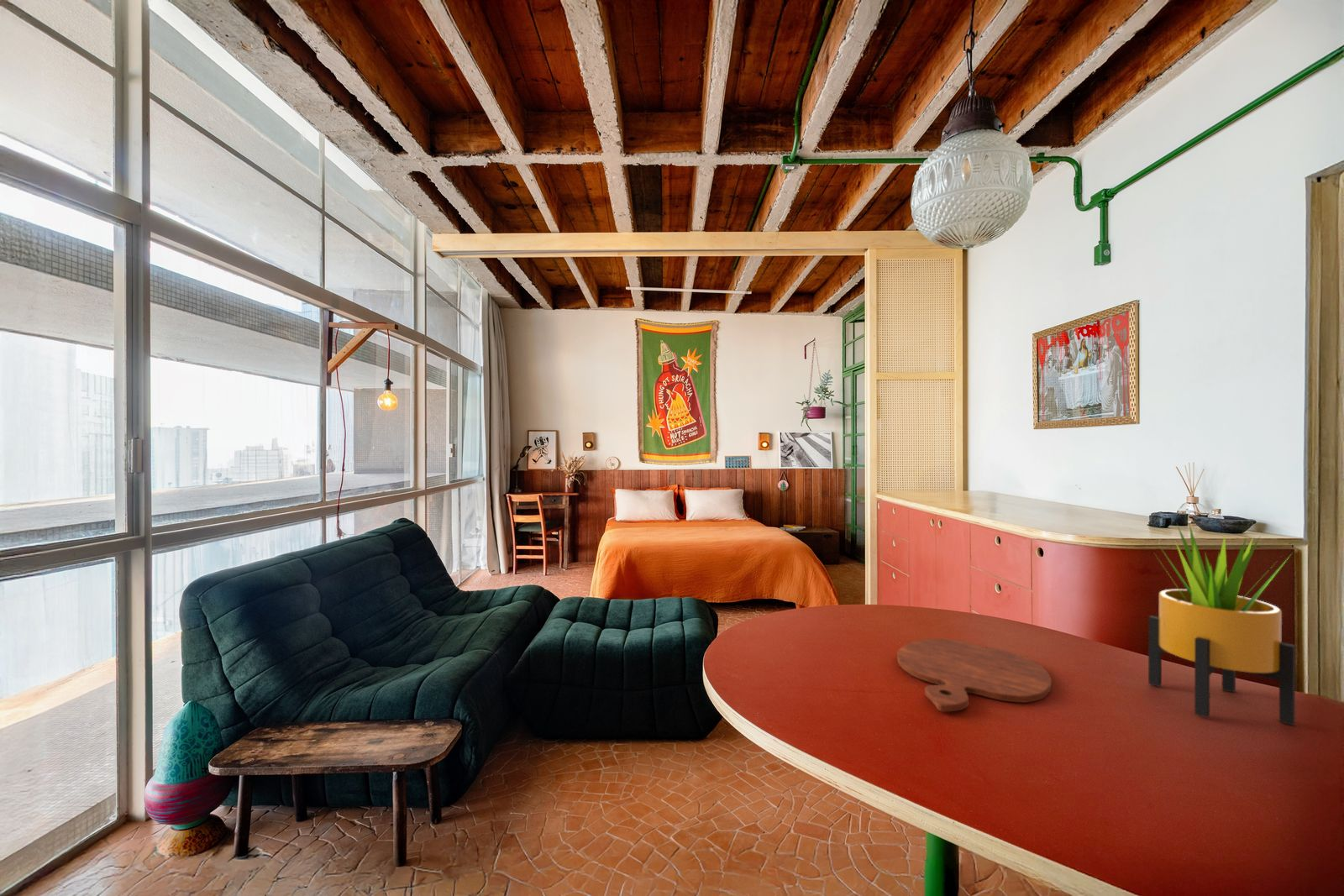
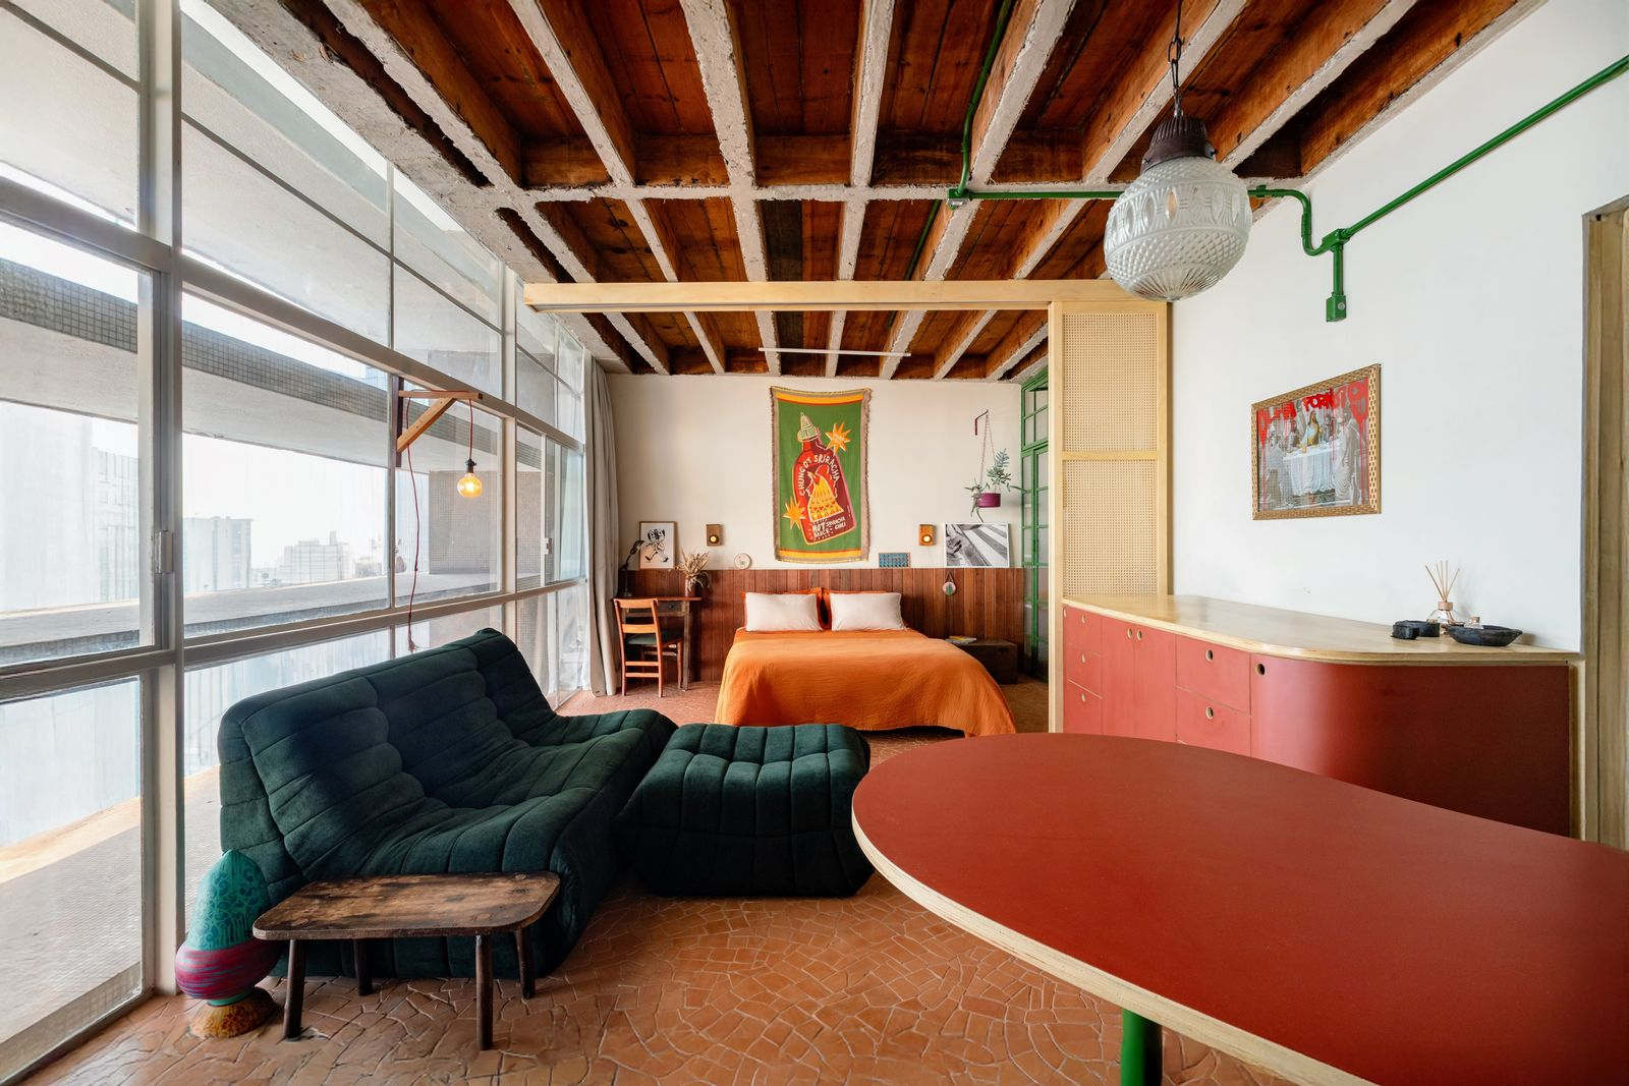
- potted plant [1147,523,1296,726]
- cutting board [896,638,1053,712]
